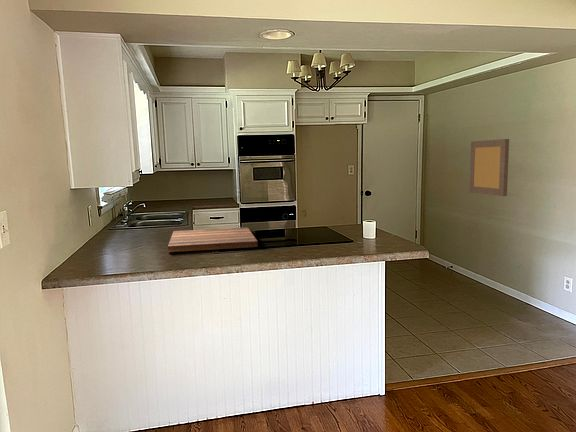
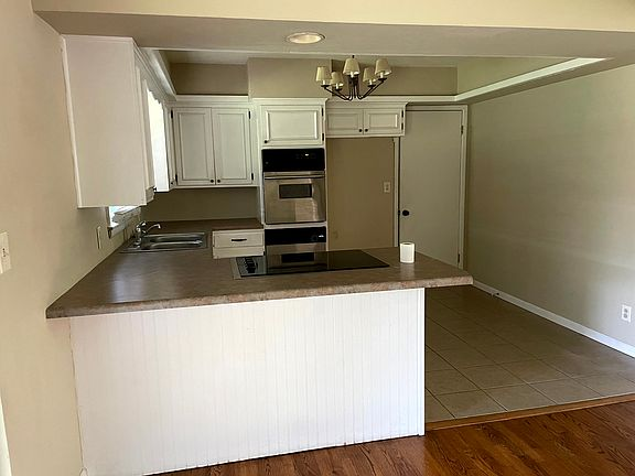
- cutting board [167,226,259,253]
- wall art [469,138,510,197]
